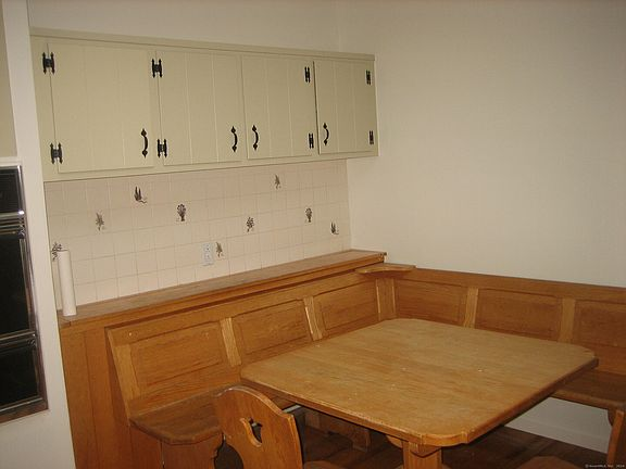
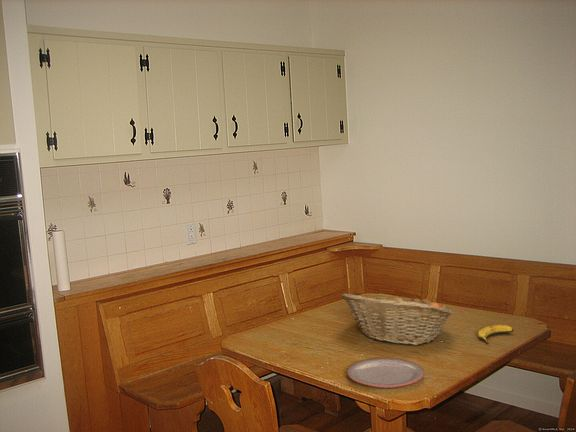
+ fruit basket [340,291,454,346]
+ plate [346,357,425,389]
+ banana [477,324,514,345]
